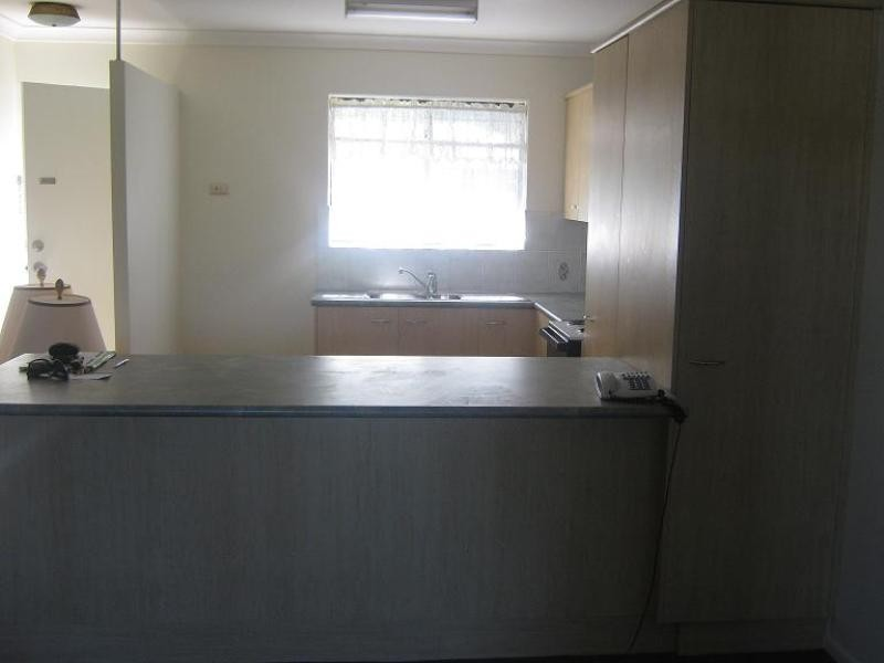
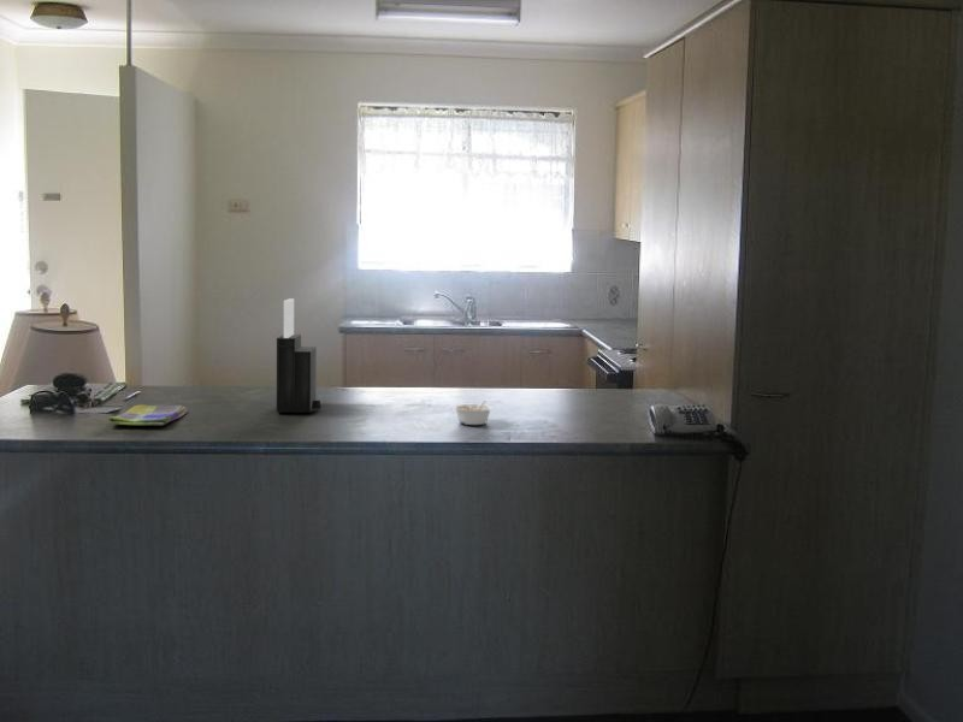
+ legume [453,398,495,426]
+ knife block [276,297,321,414]
+ dish towel [107,404,188,426]
